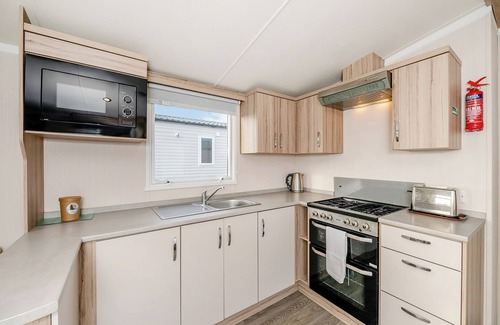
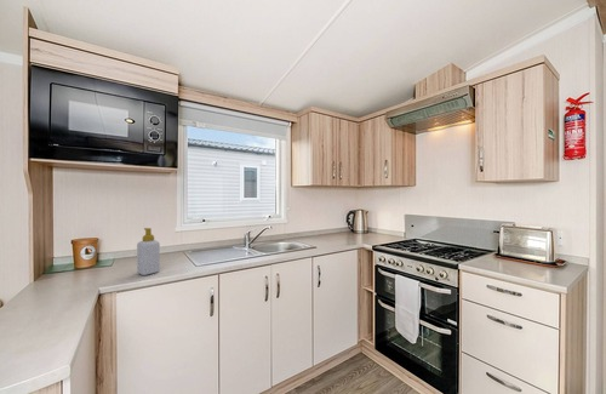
+ soap bottle [136,227,161,276]
